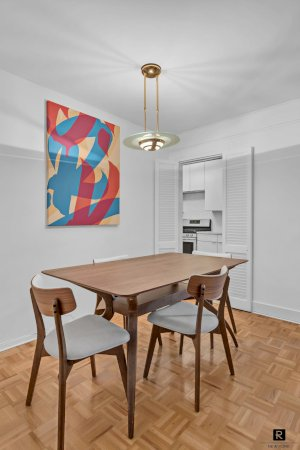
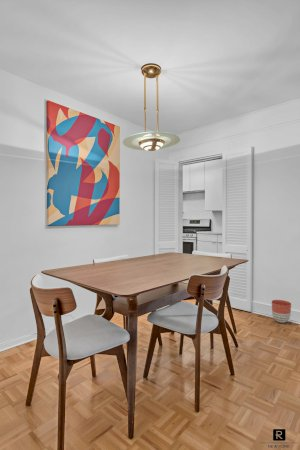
+ planter [271,299,292,324]
